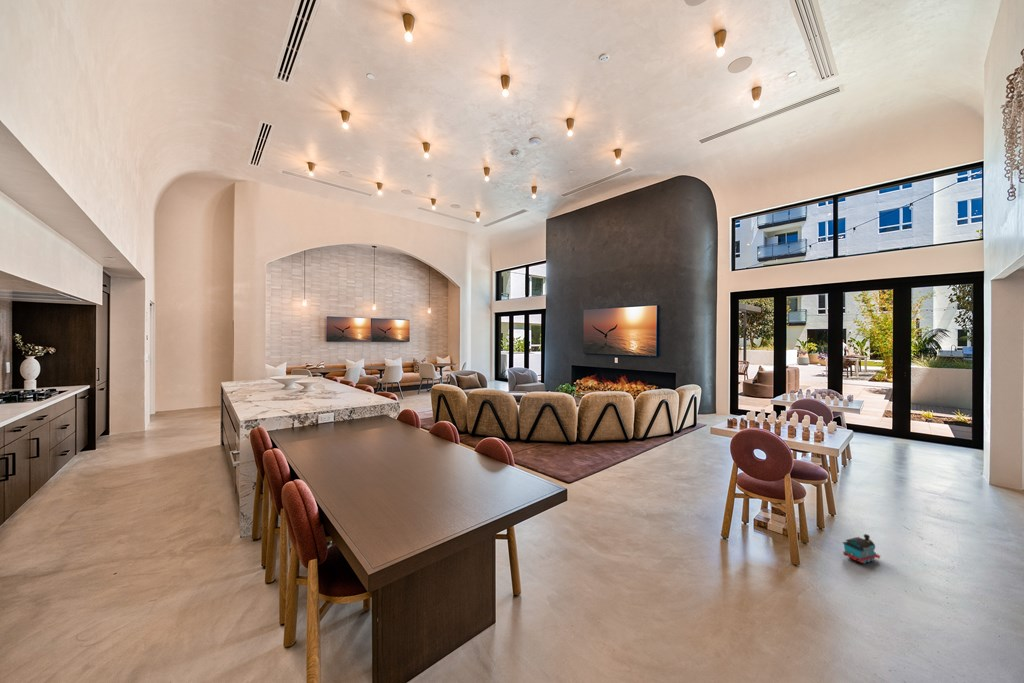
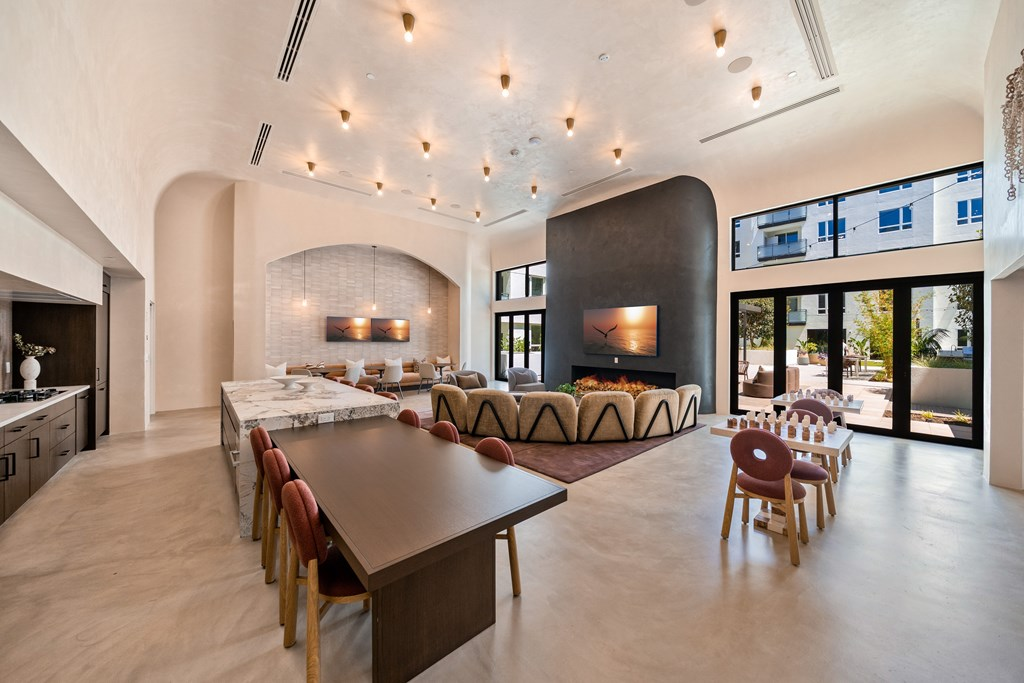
- toy train [841,533,881,565]
